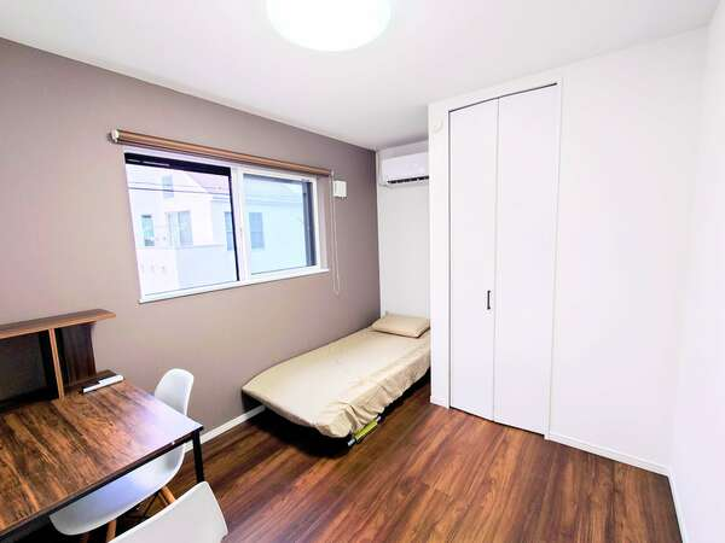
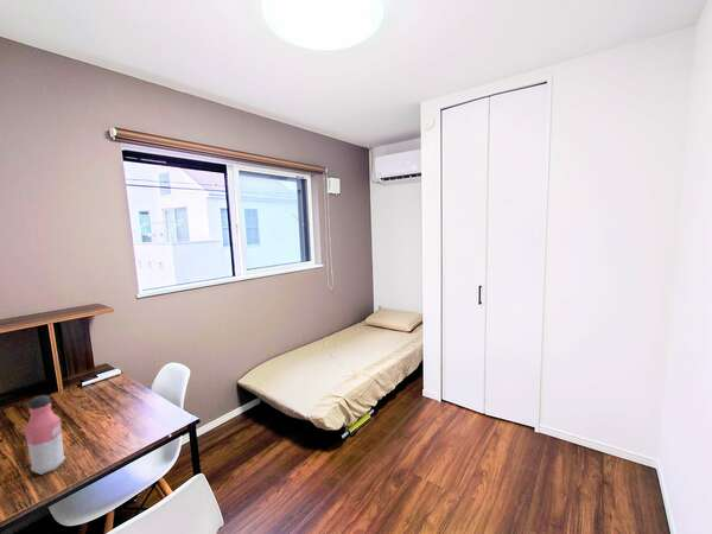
+ water bottle [23,394,66,476]
